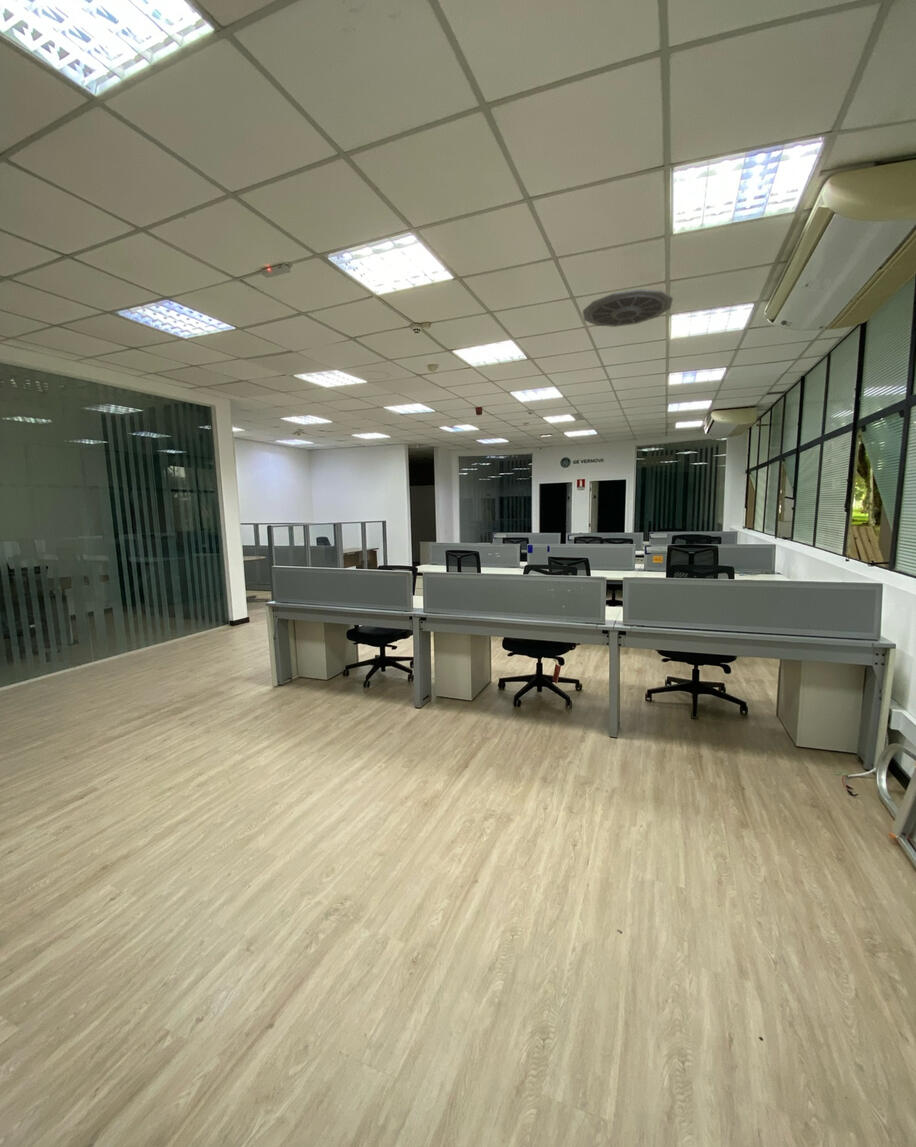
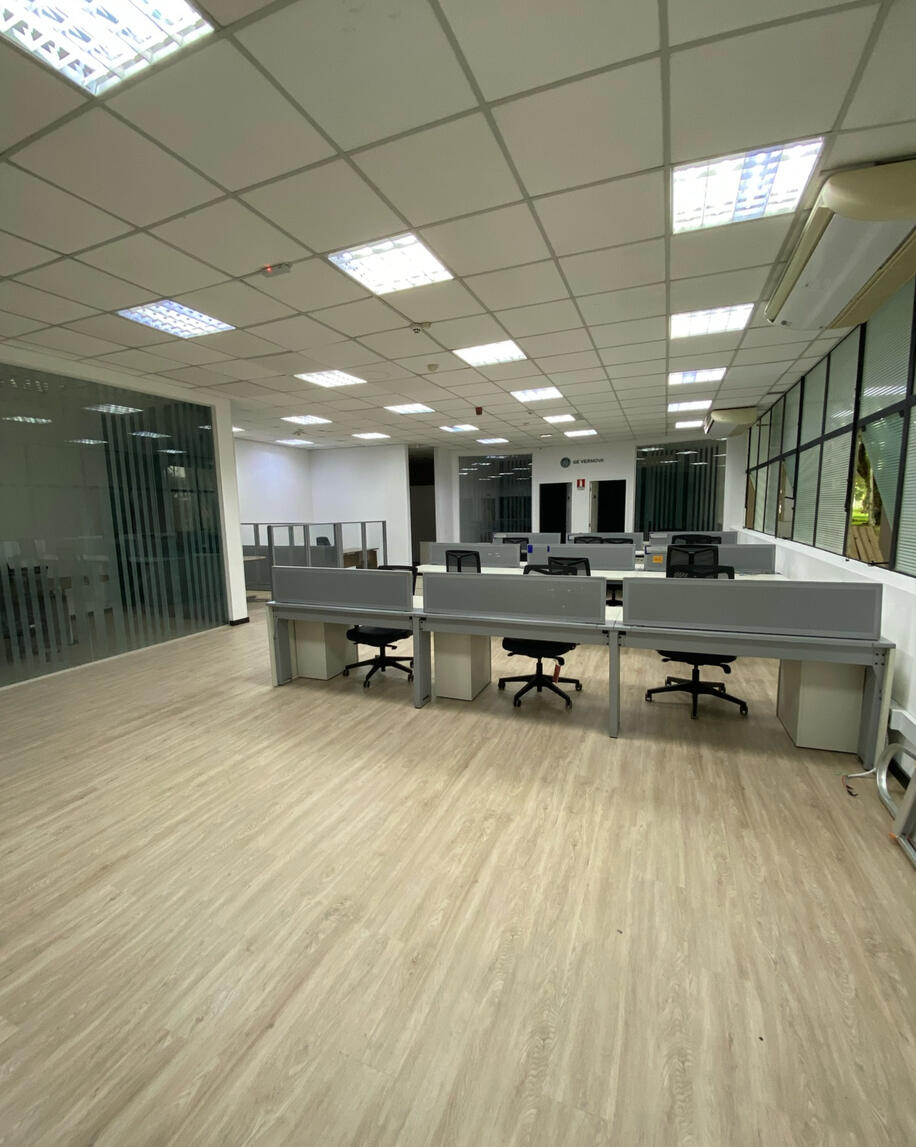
- ceiling vent [582,288,674,328]
